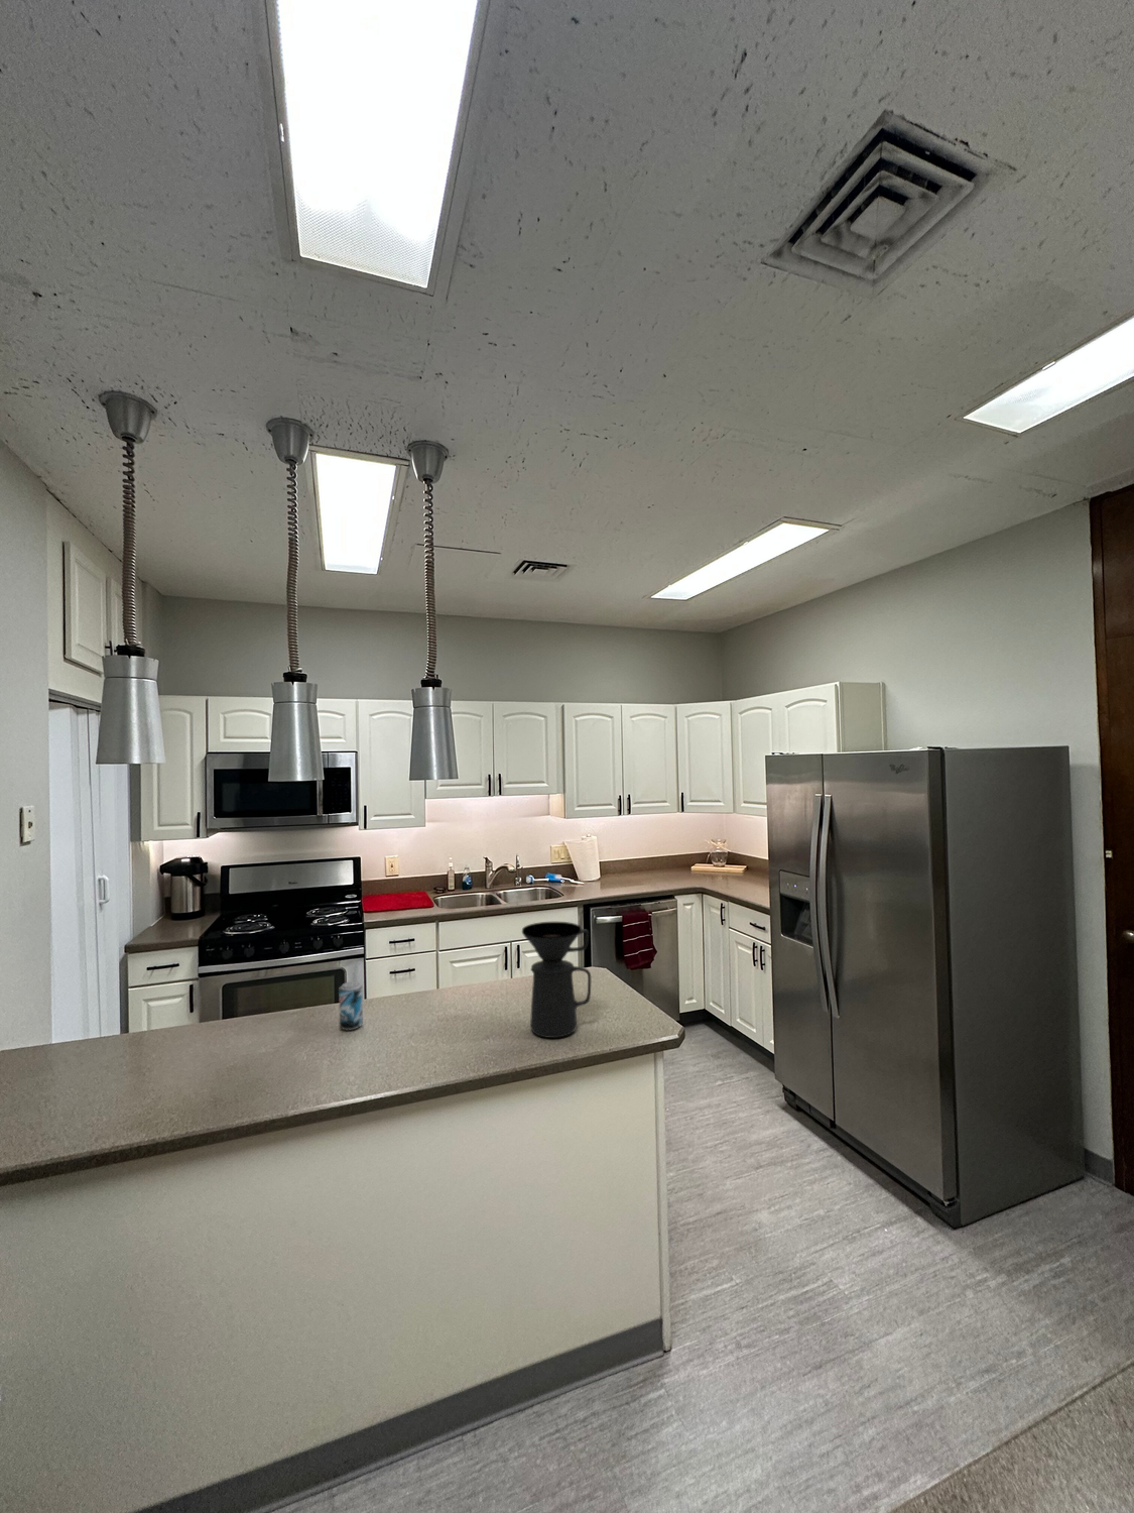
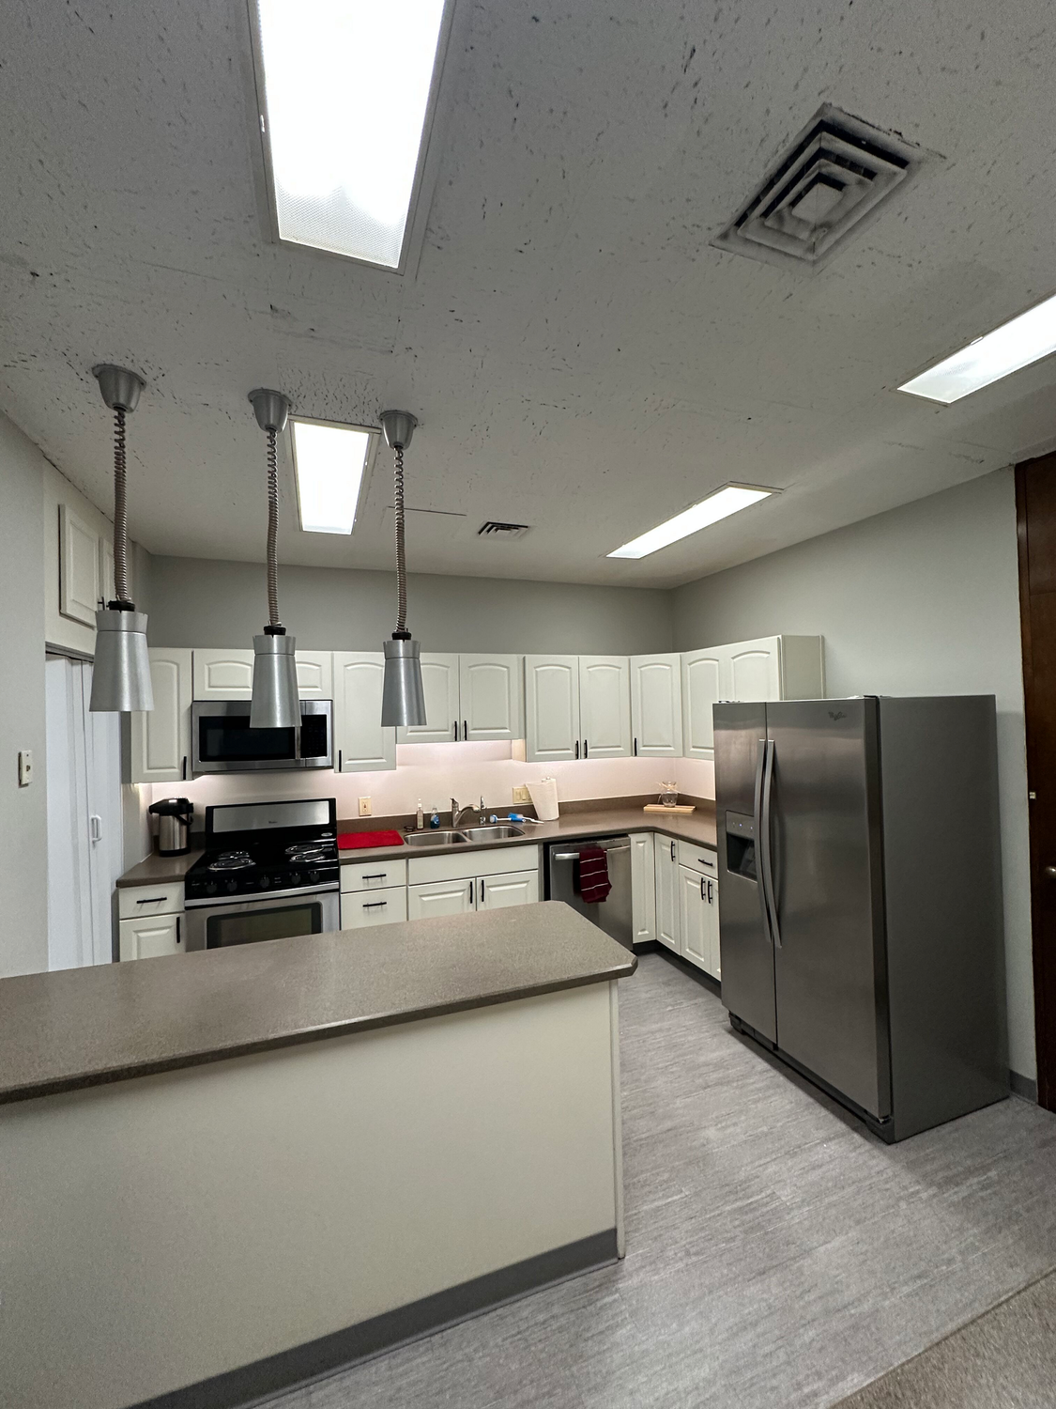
- coffee maker [521,921,592,1039]
- beer can [337,980,363,1031]
